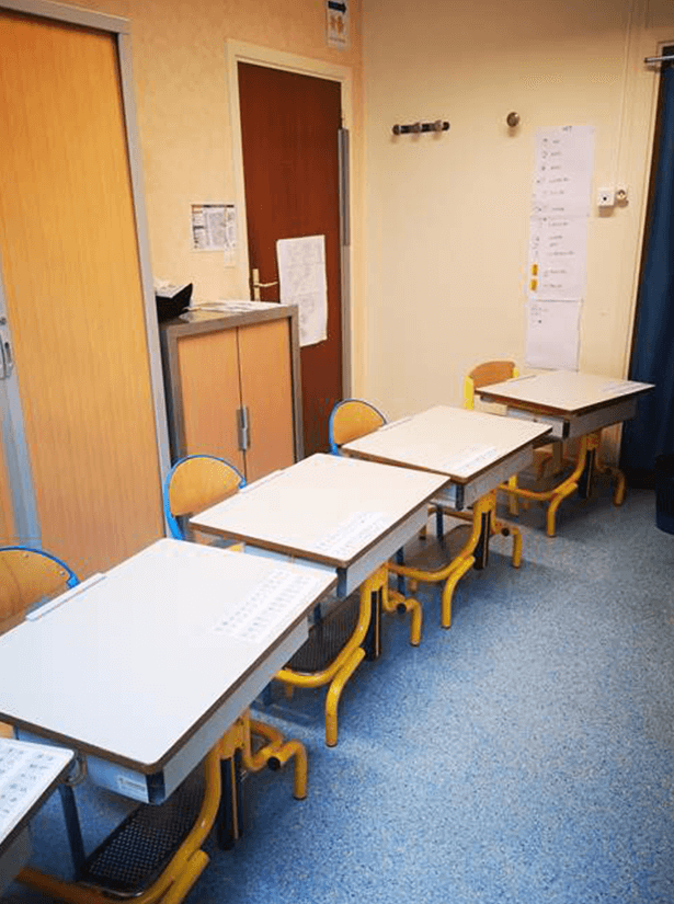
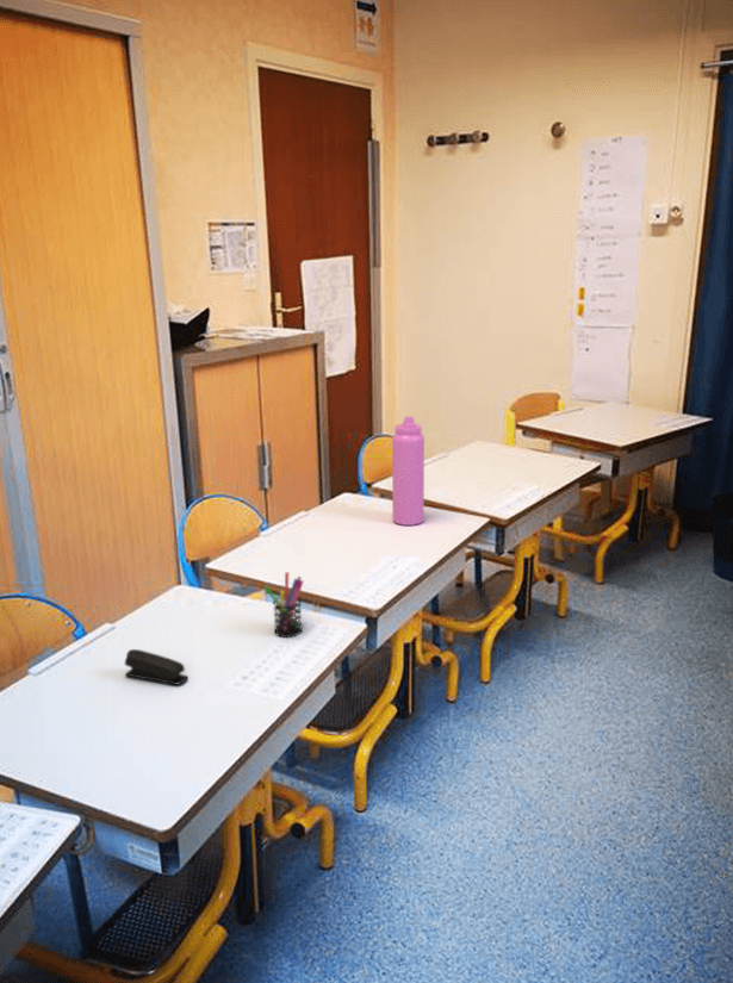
+ pen holder [263,571,305,639]
+ stapler [124,648,188,686]
+ water bottle [391,415,425,527]
